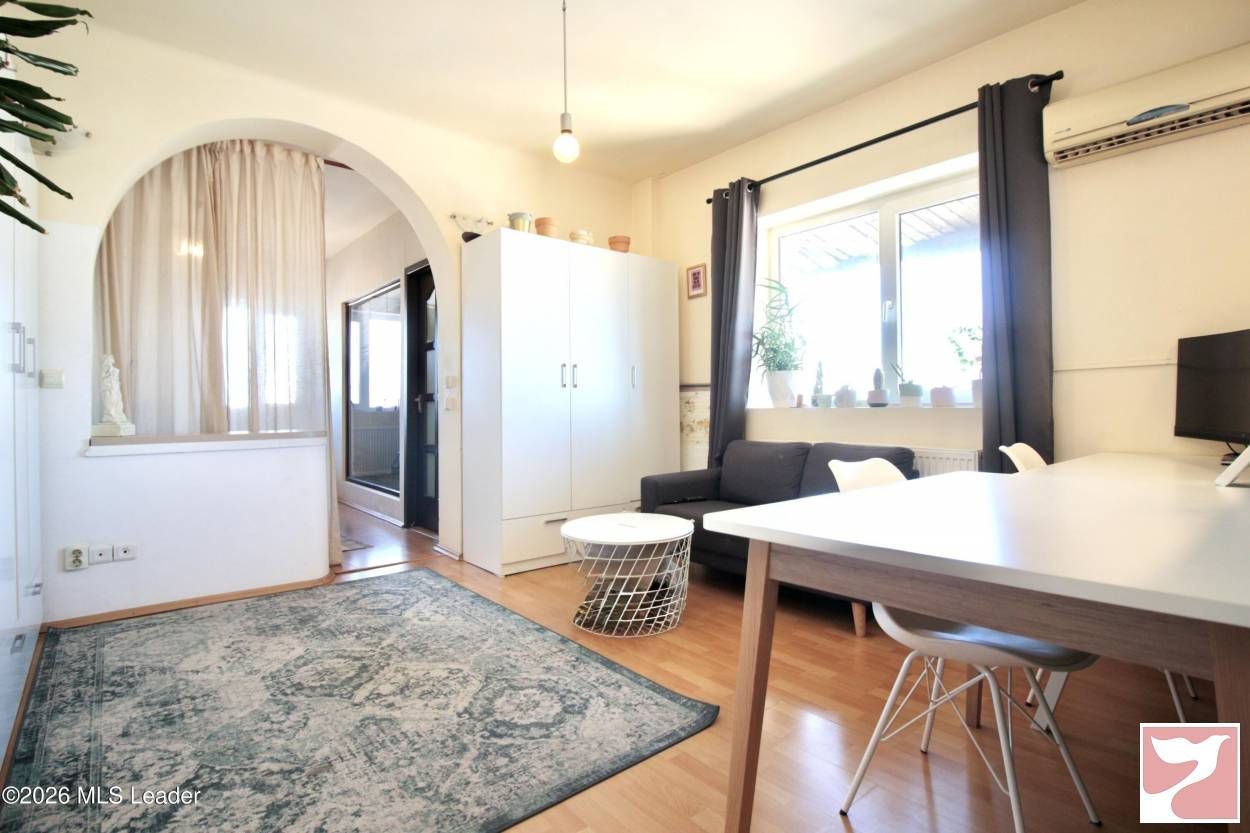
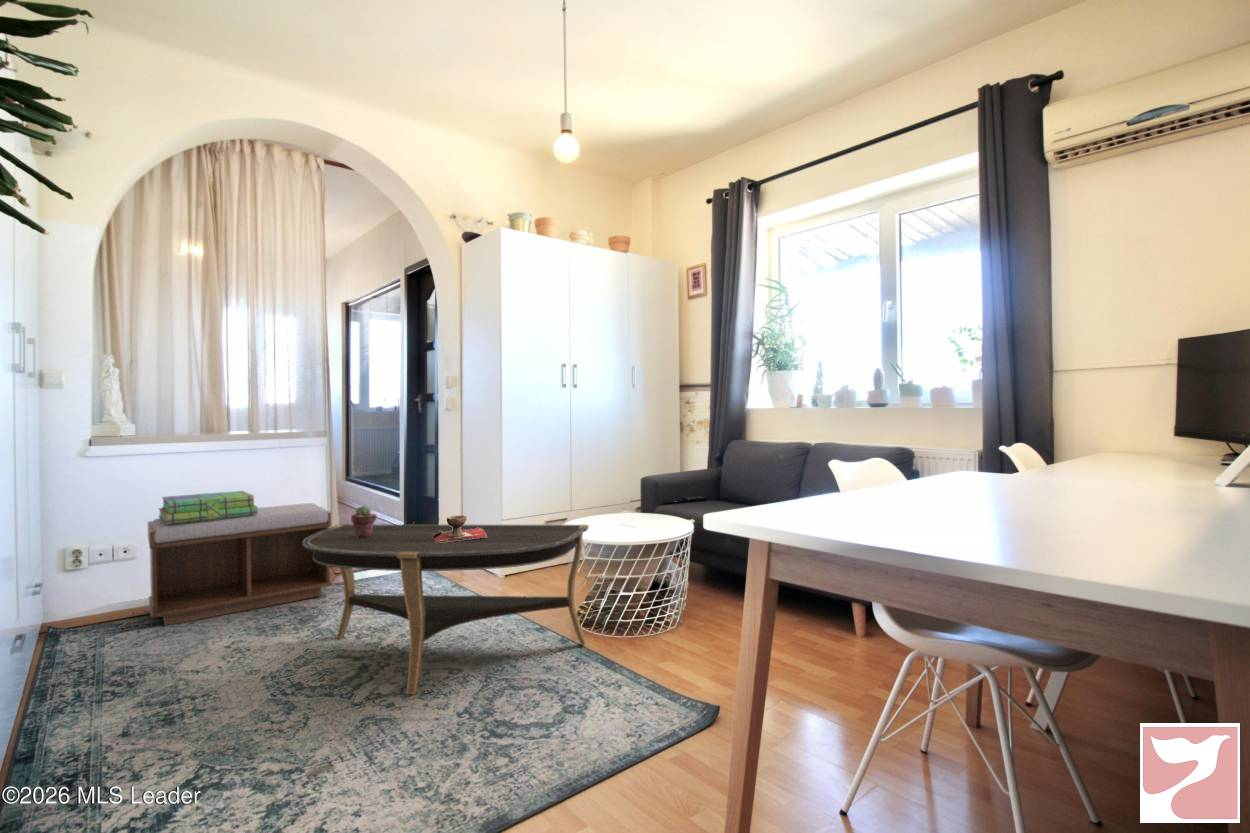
+ bench [147,502,333,627]
+ decorative bowl [433,514,487,543]
+ stack of books [157,490,259,524]
+ potted succulent [350,505,378,538]
+ coffee table [303,523,590,695]
